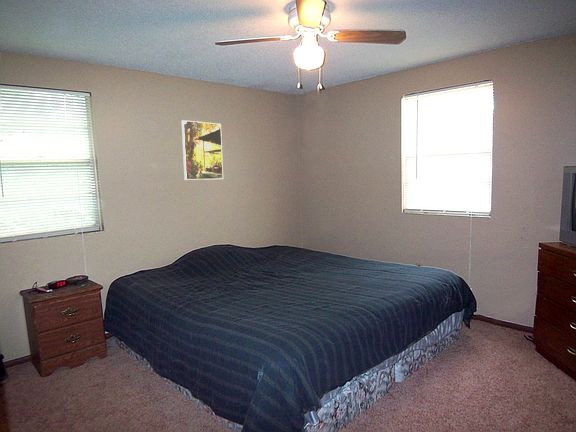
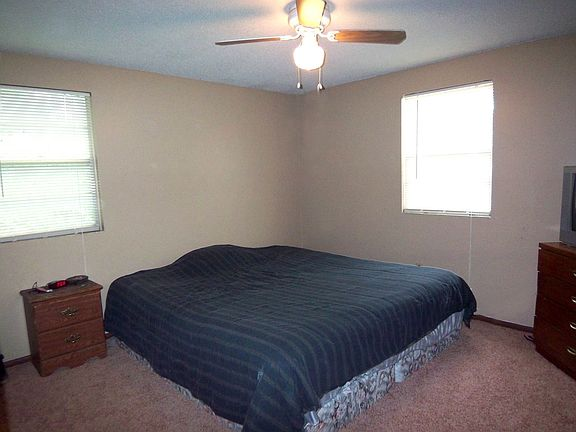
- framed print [181,119,224,181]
